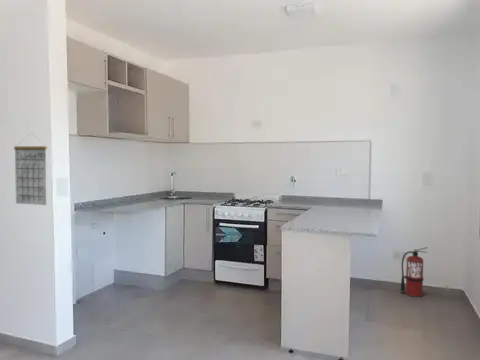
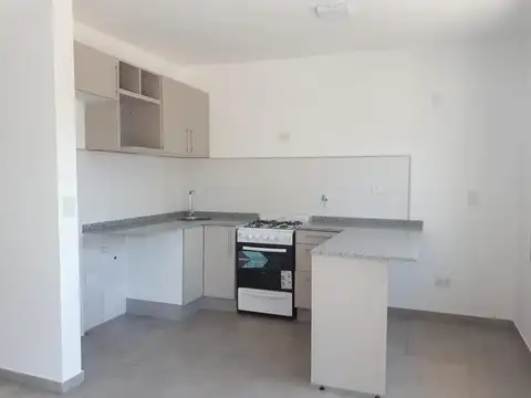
- calendar [13,132,48,206]
- fire extinguisher [400,246,429,298]
